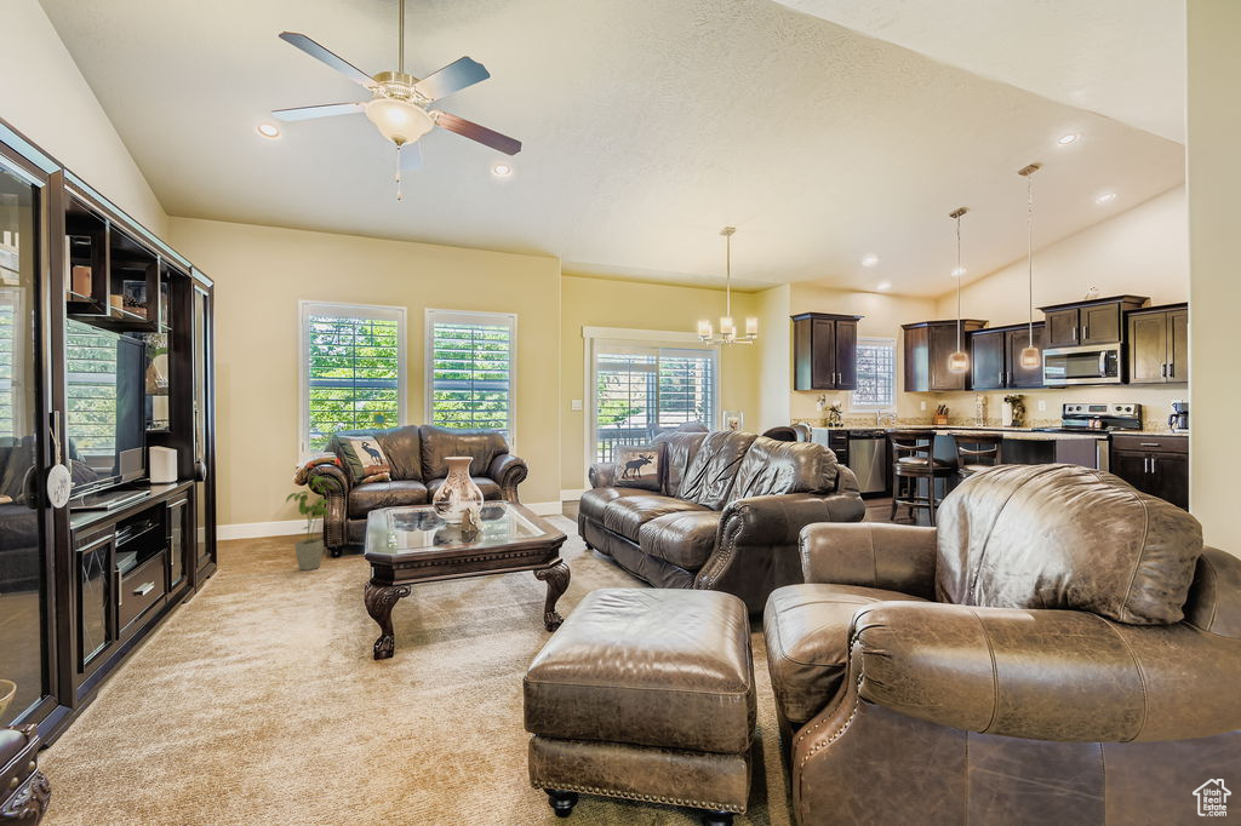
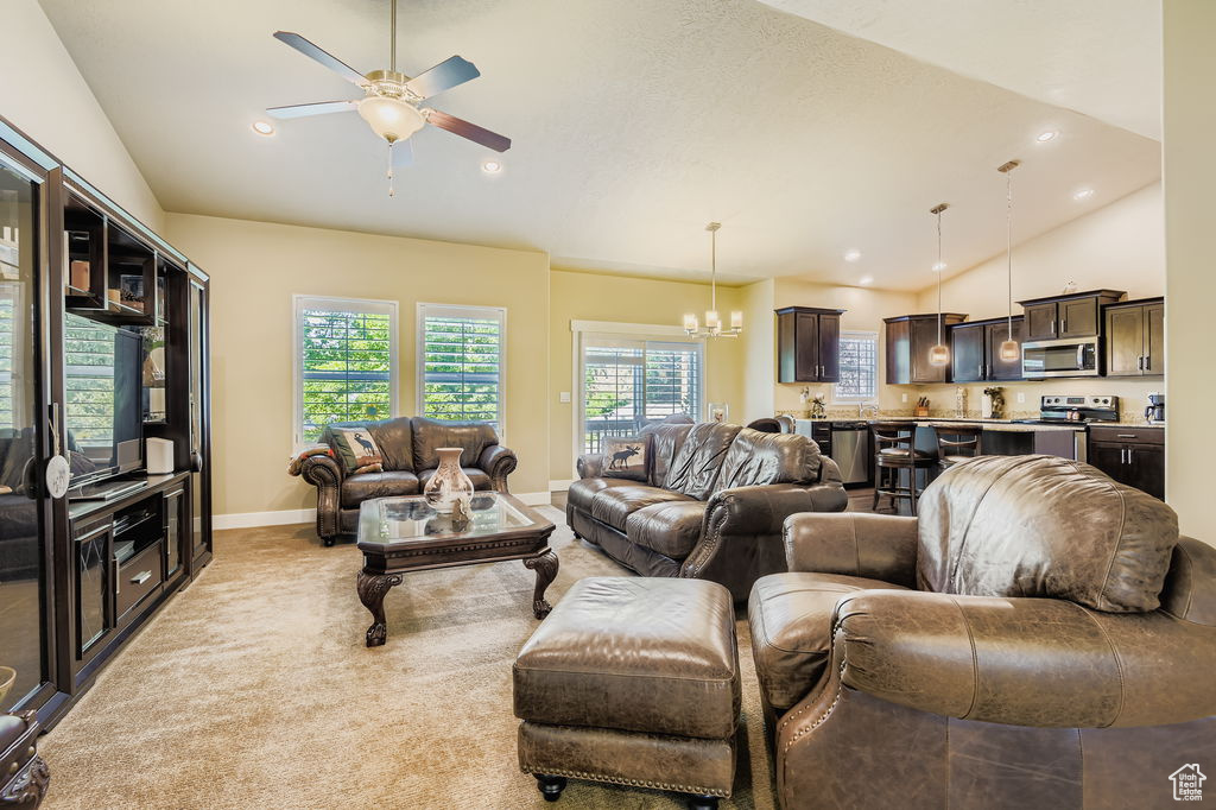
- house plant [285,475,343,572]
